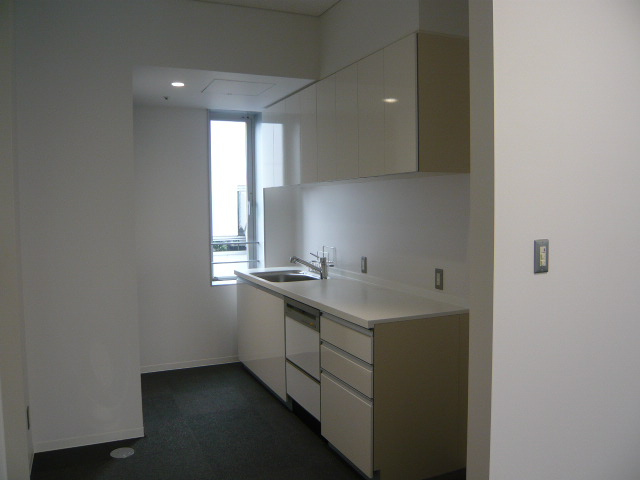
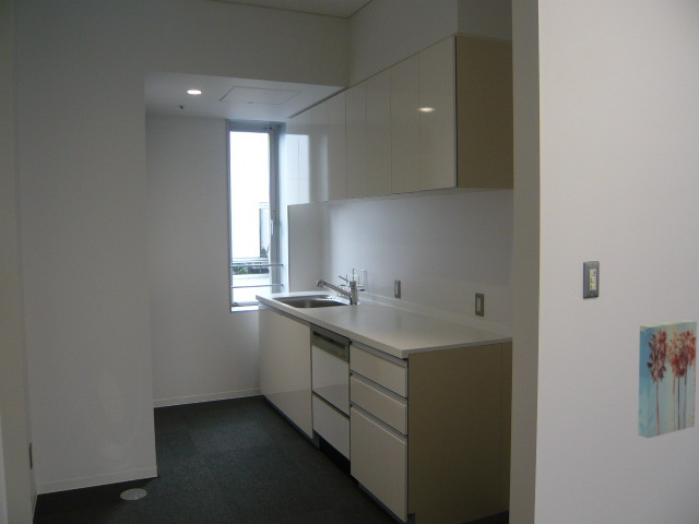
+ wall art [637,319,698,439]
